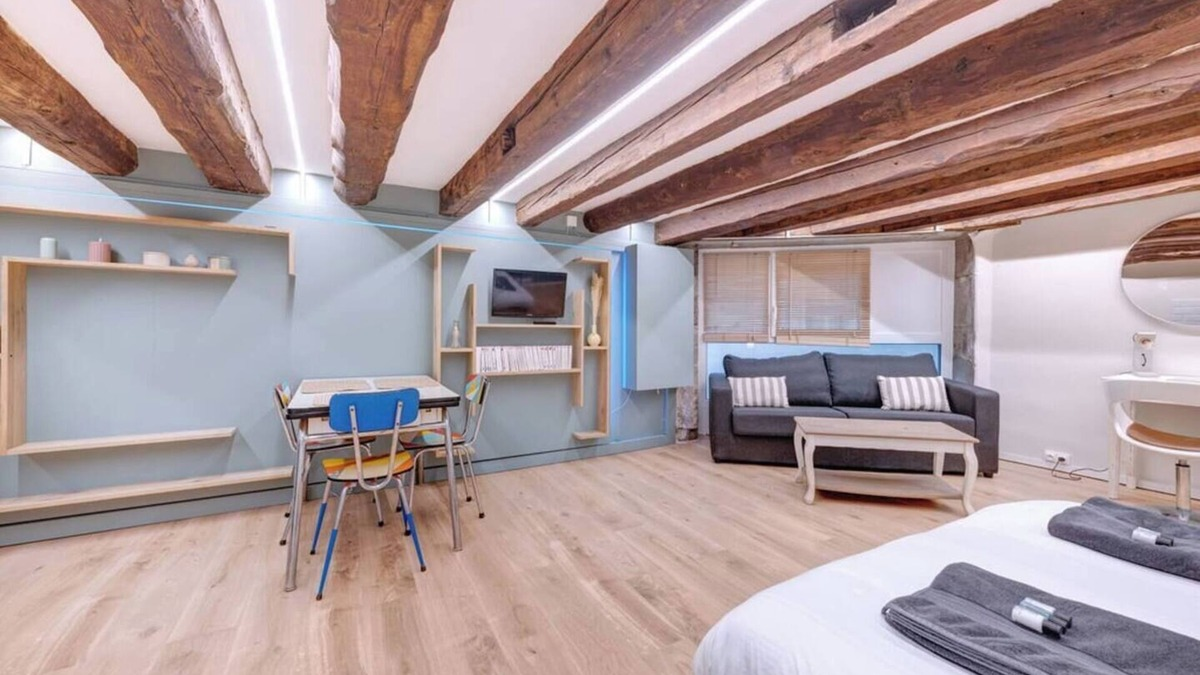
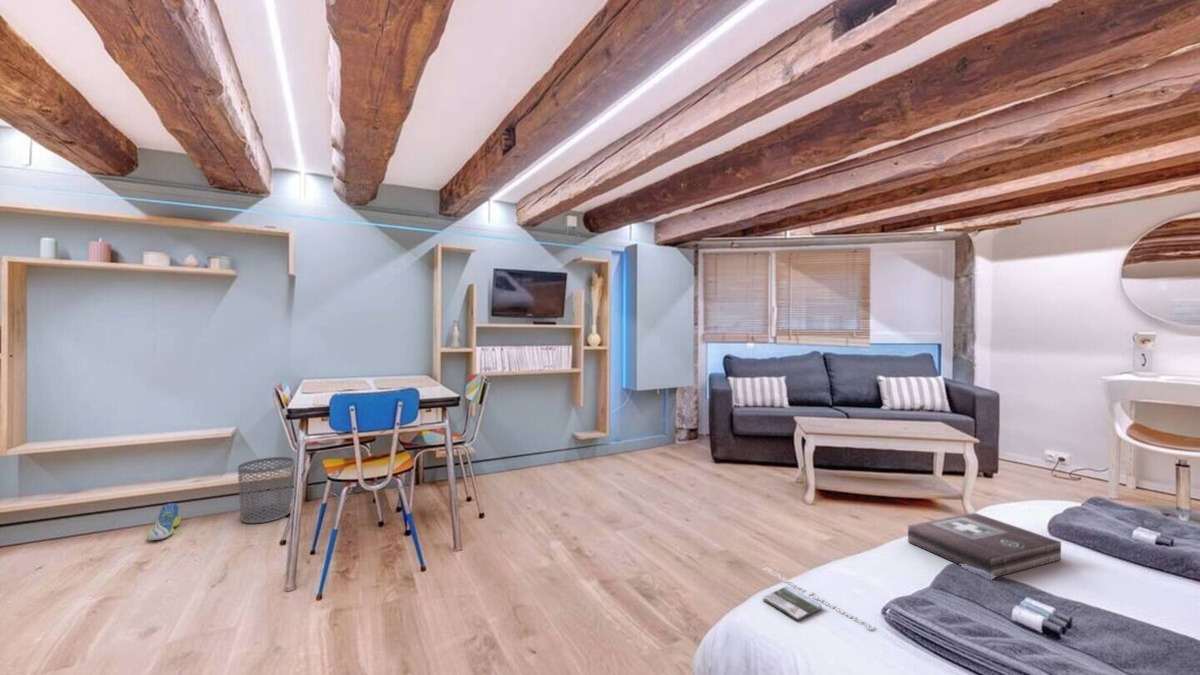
+ magazine [761,566,876,631]
+ sneaker [146,502,181,541]
+ first aid kit [907,512,1062,578]
+ waste bin [237,456,295,524]
